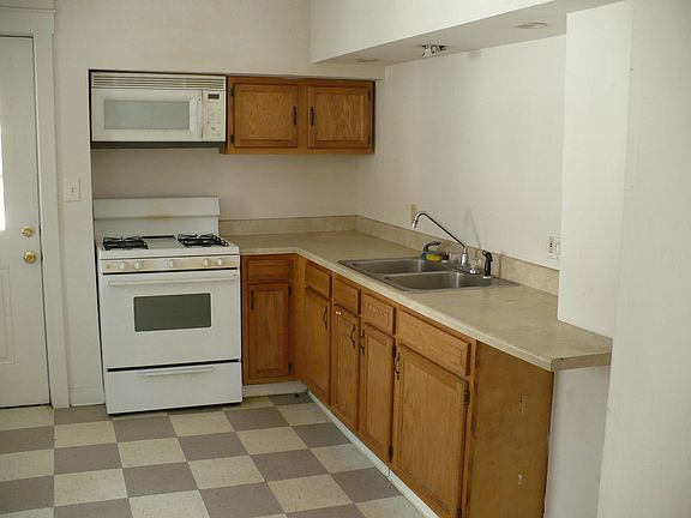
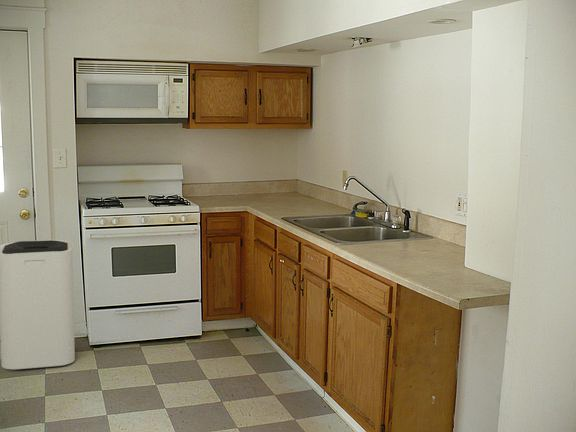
+ trash can [0,239,76,371]
